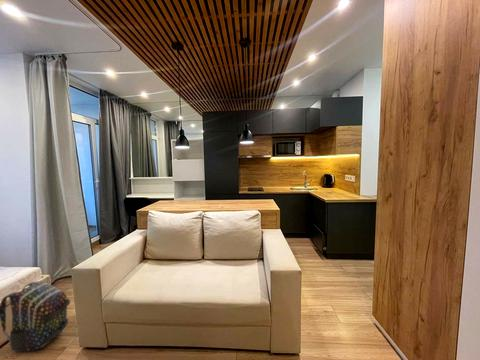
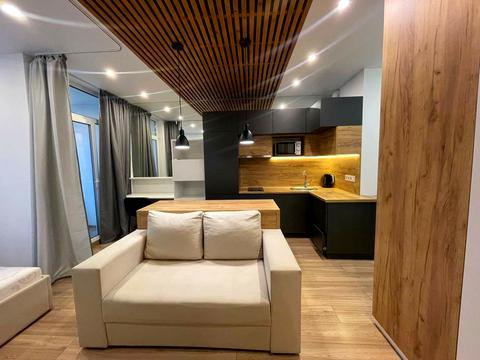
- backpack [0,281,71,353]
